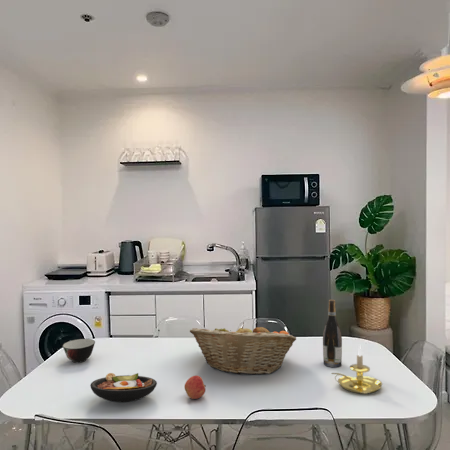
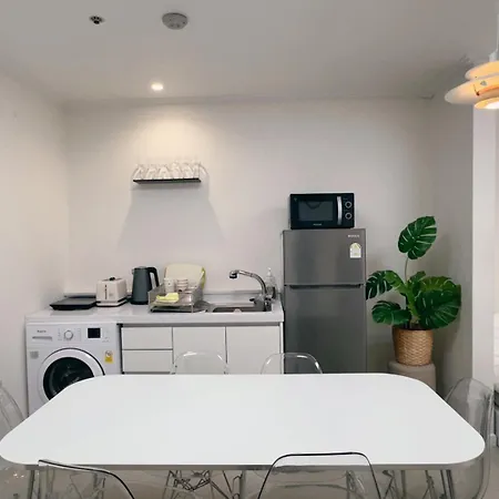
- wine bottle [322,298,343,368]
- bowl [89,372,158,403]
- soup bowl [62,338,96,364]
- candle holder [330,343,383,395]
- fruit basket [189,321,297,376]
- apple [184,375,207,400]
